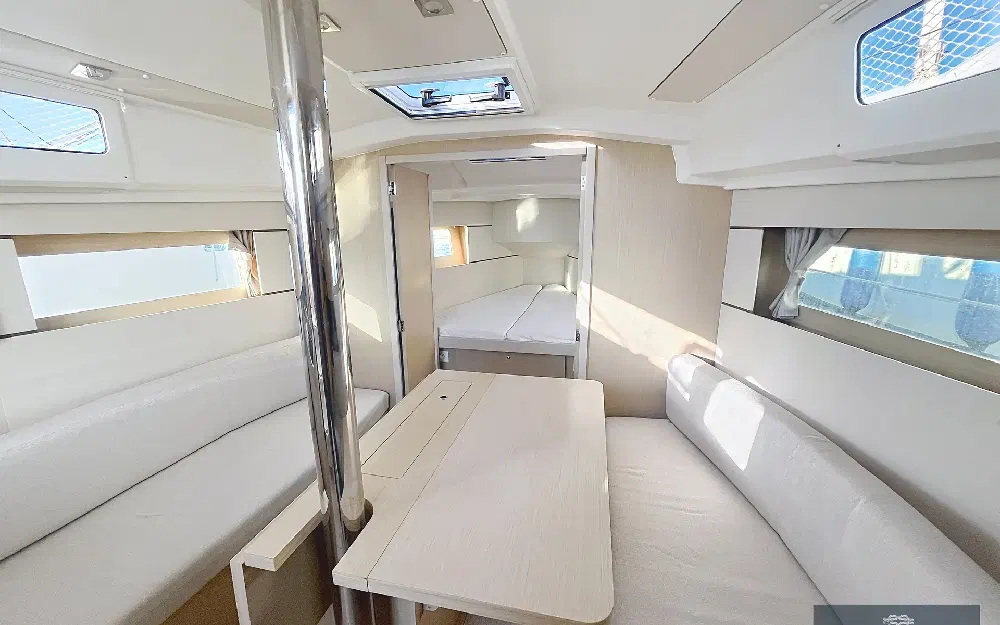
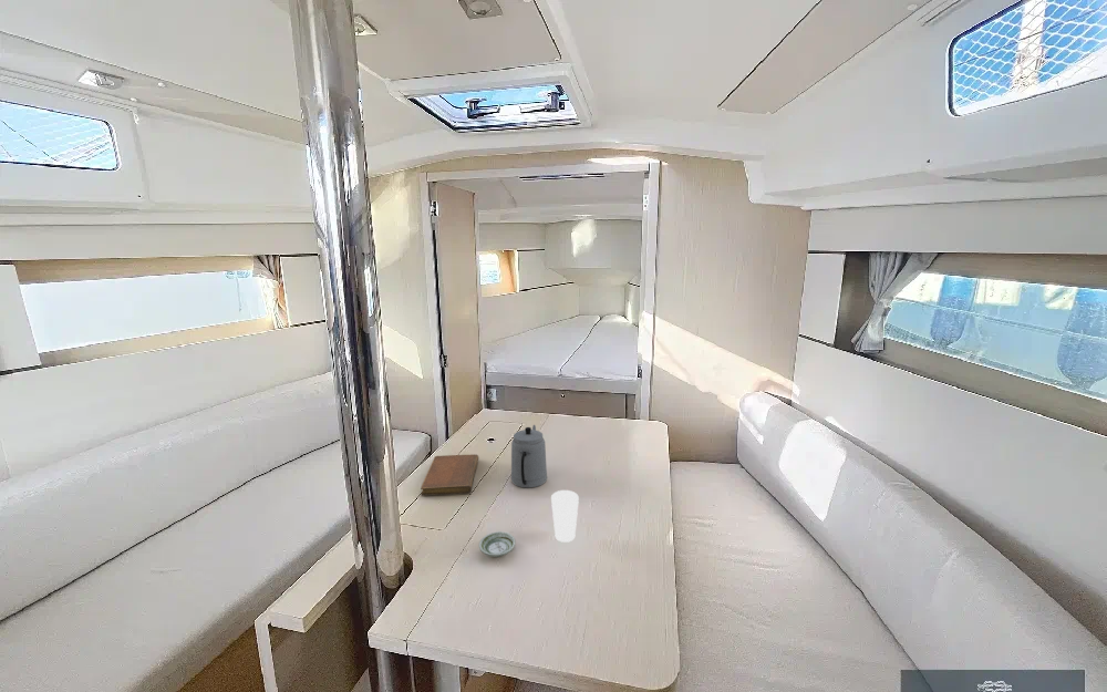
+ notebook [420,454,479,497]
+ saucer [478,530,516,558]
+ cup [550,489,580,544]
+ teapot [510,424,548,488]
